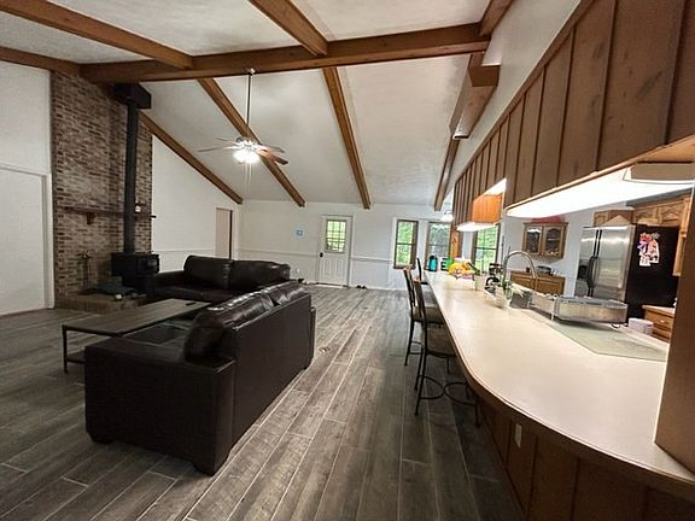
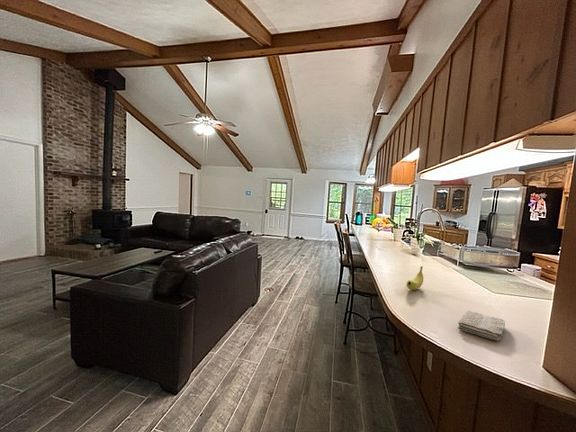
+ washcloth [457,310,506,342]
+ fruit [405,265,424,291]
